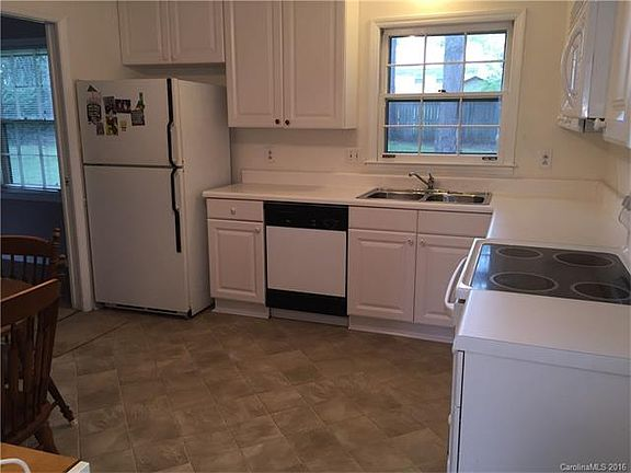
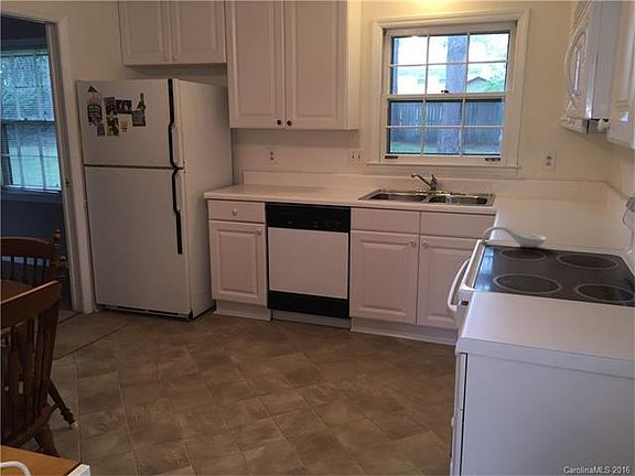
+ spoon rest [481,225,548,248]
